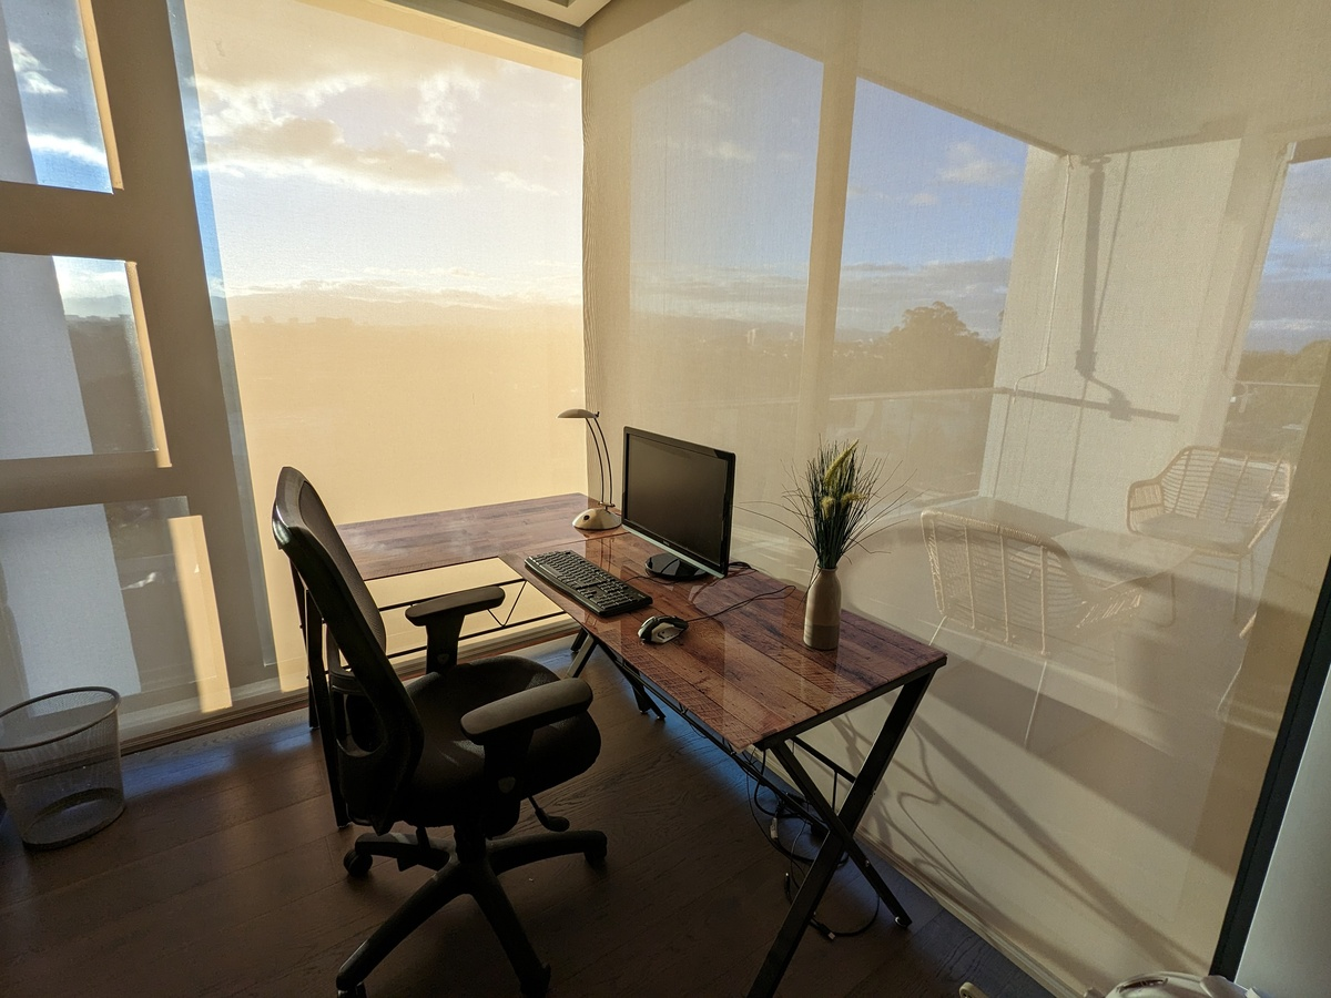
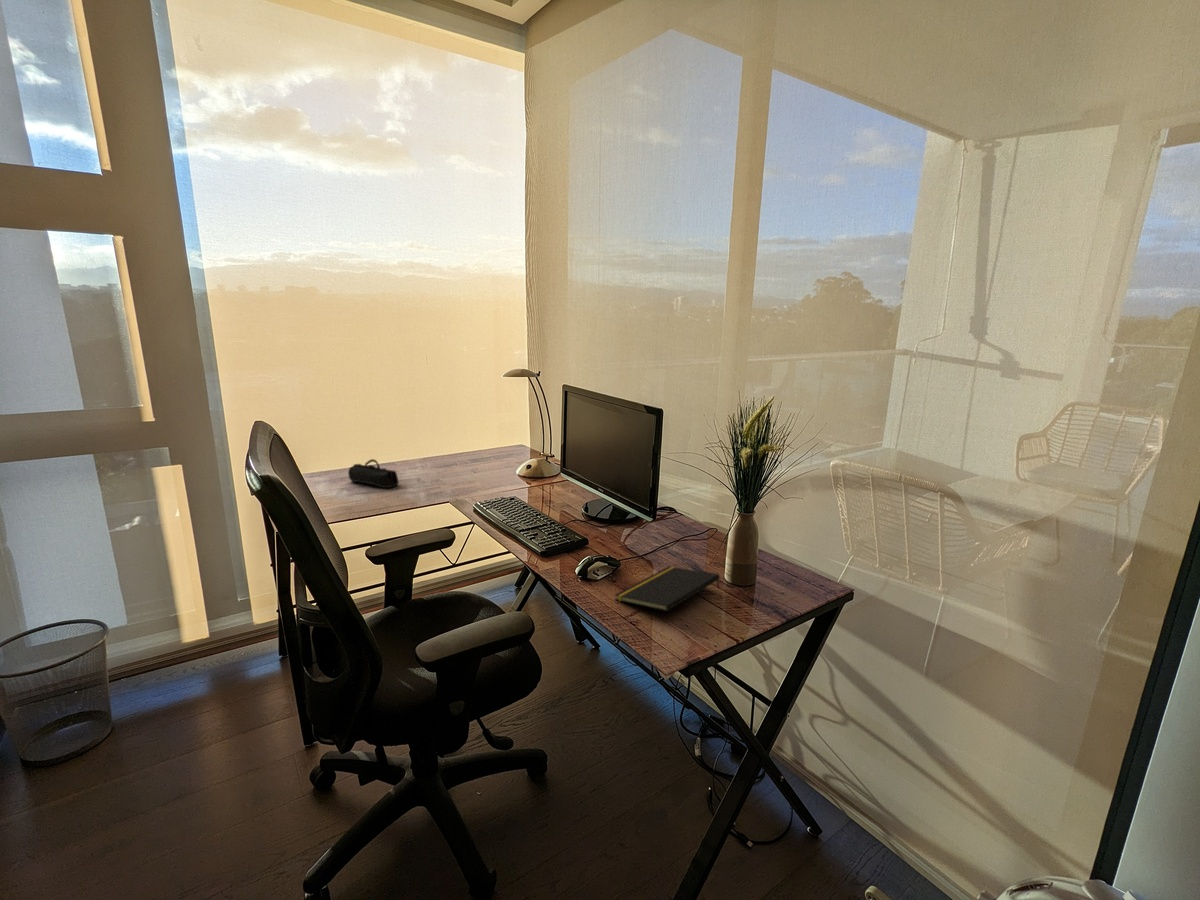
+ notepad [614,565,721,612]
+ pencil case [347,458,400,489]
